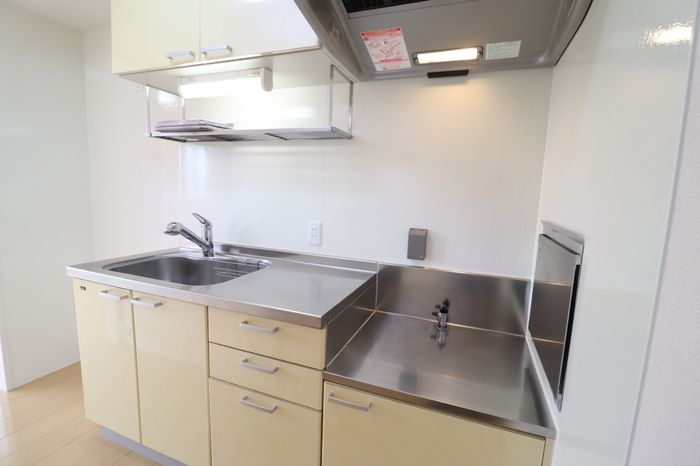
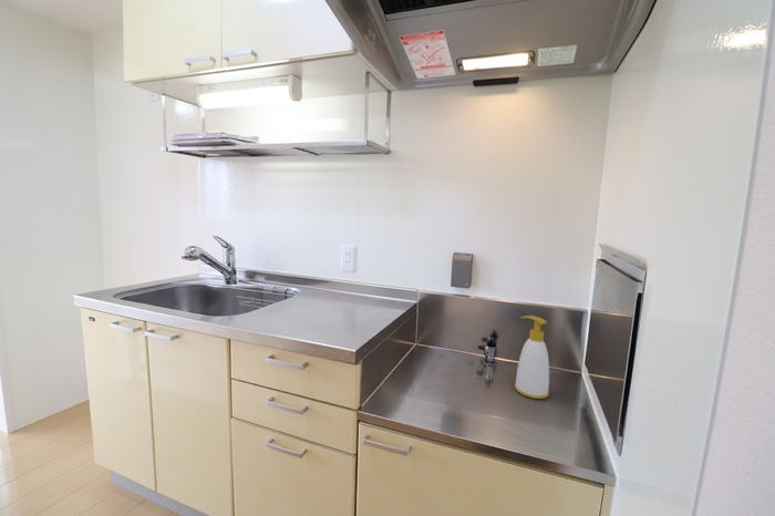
+ soap bottle [514,314,550,400]
